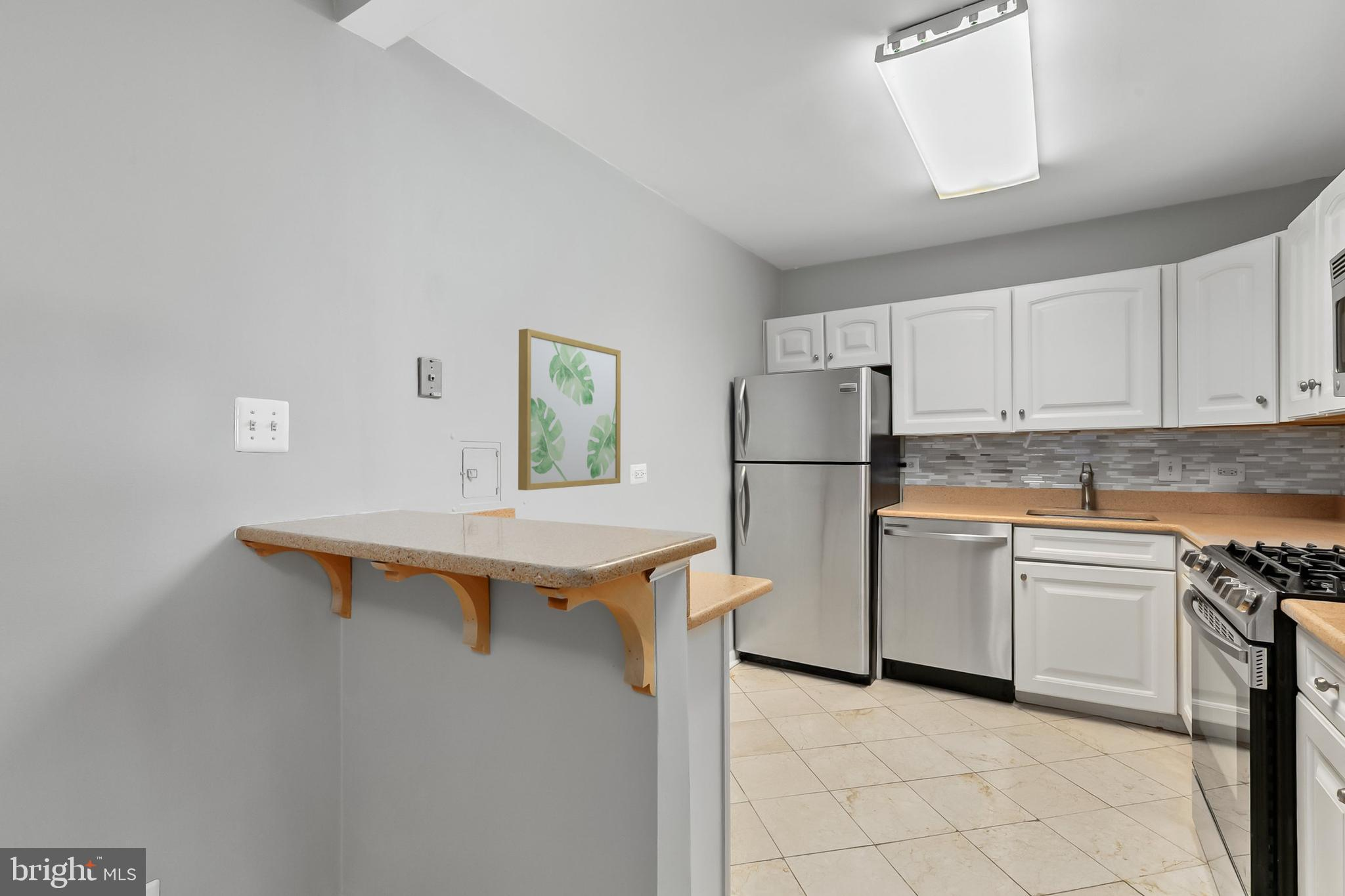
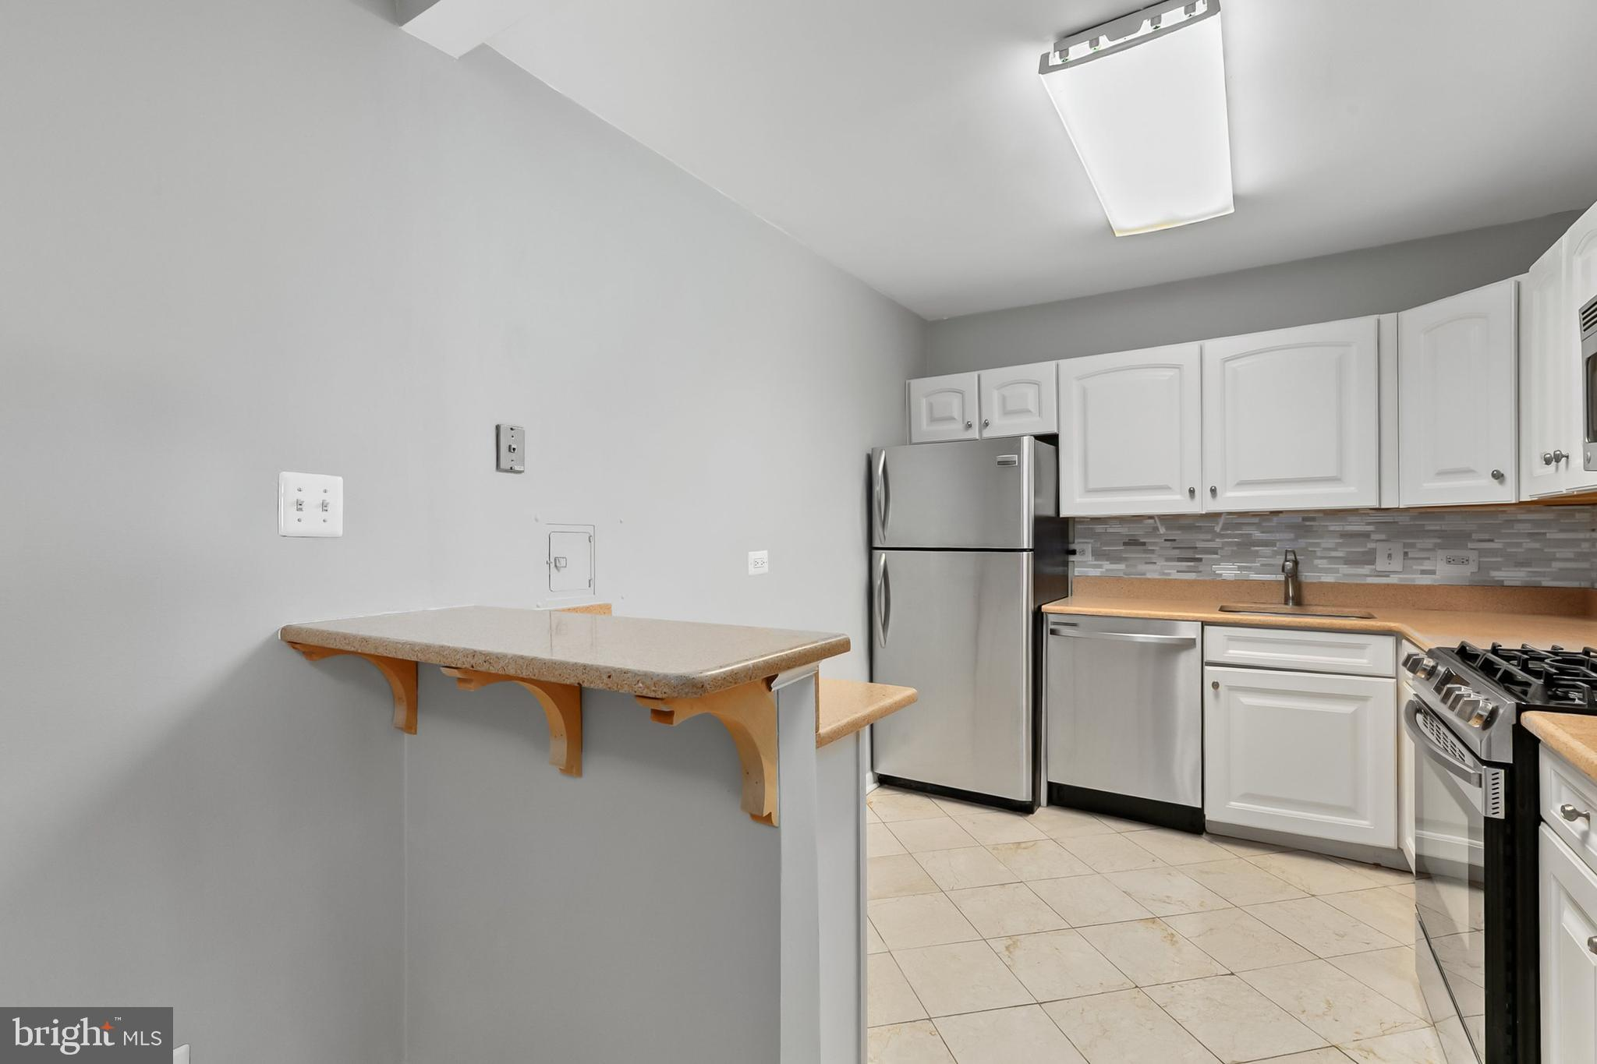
- wall art [518,328,621,491]
